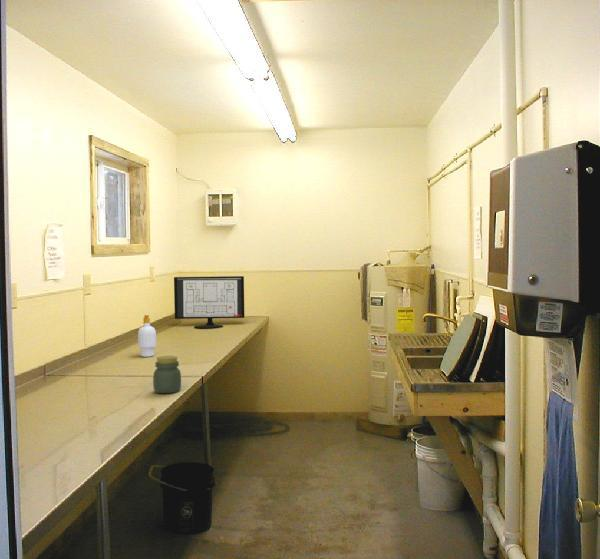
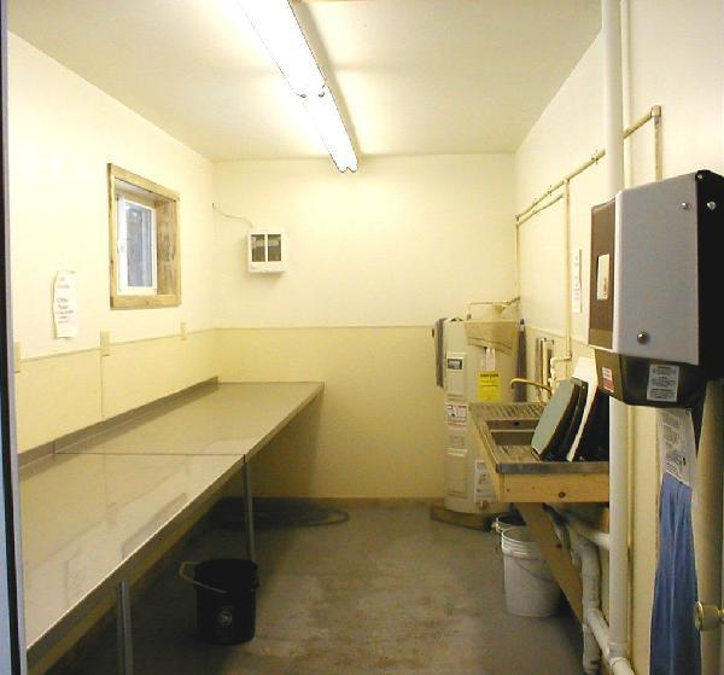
- jar [152,355,182,394]
- computer monitor [173,275,246,330]
- soap bottle [137,314,157,358]
